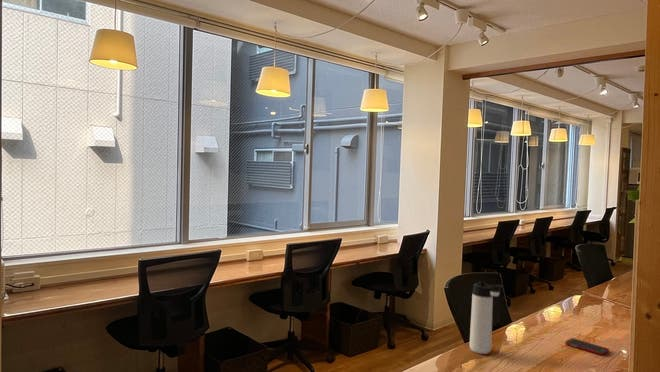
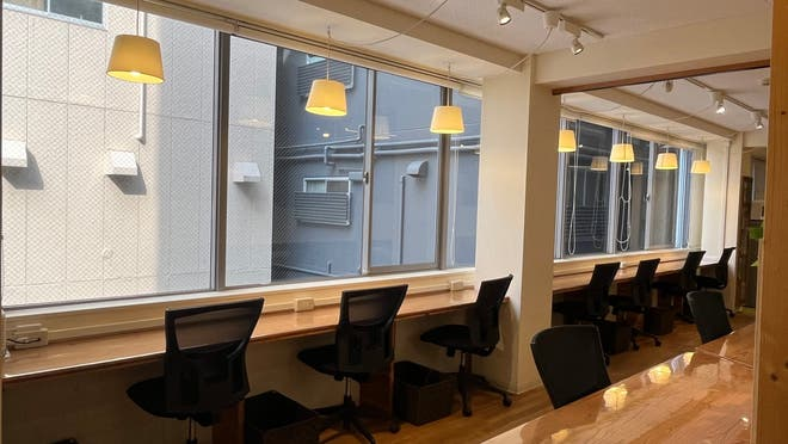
- cell phone [564,337,610,356]
- thermos bottle [469,280,503,355]
